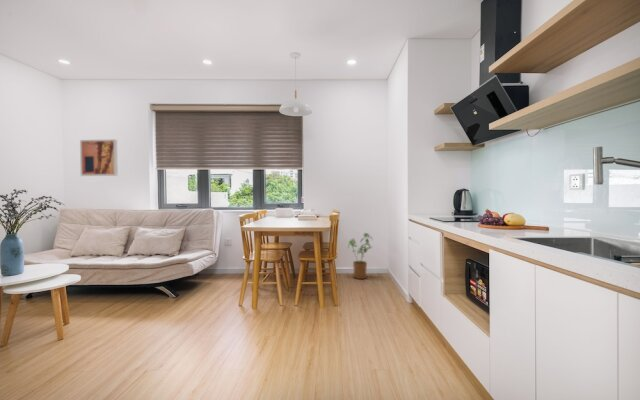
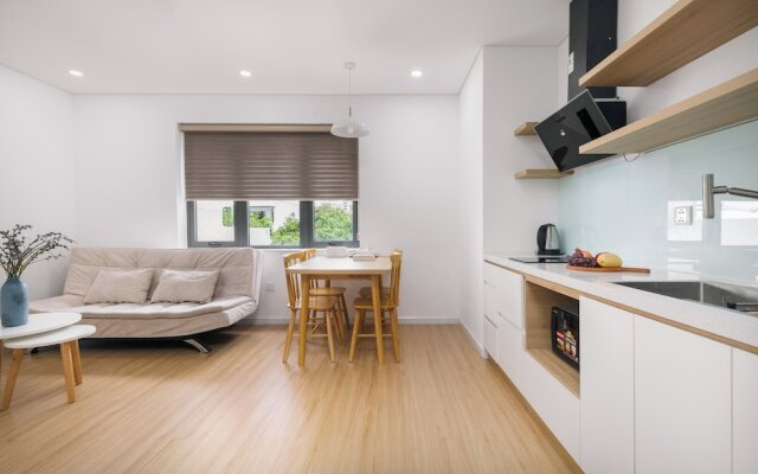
- wall art [79,138,119,177]
- house plant [347,232,374,280]
